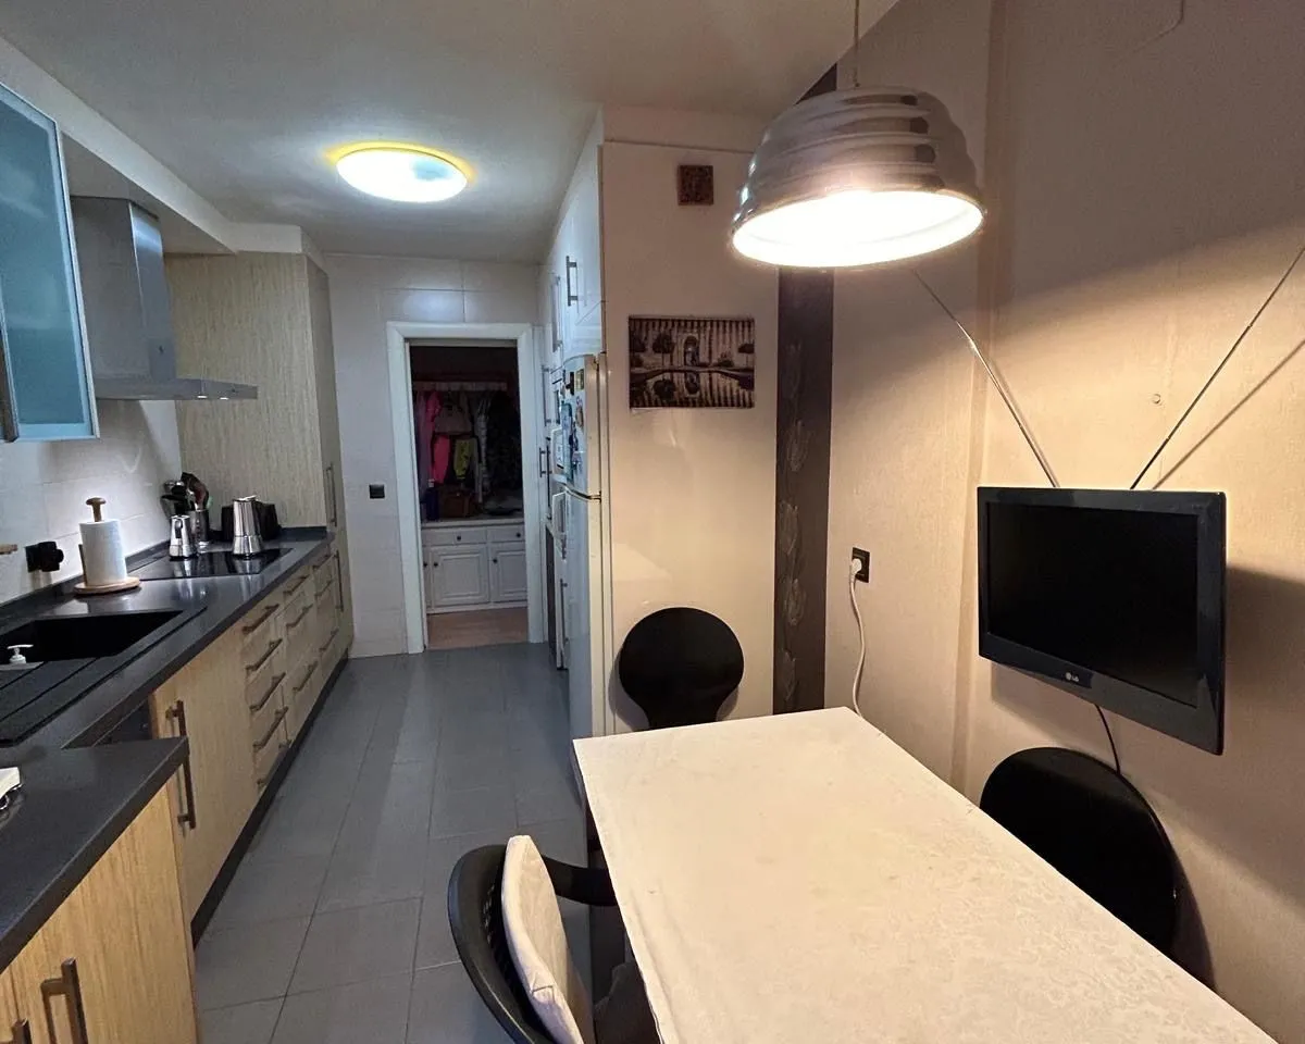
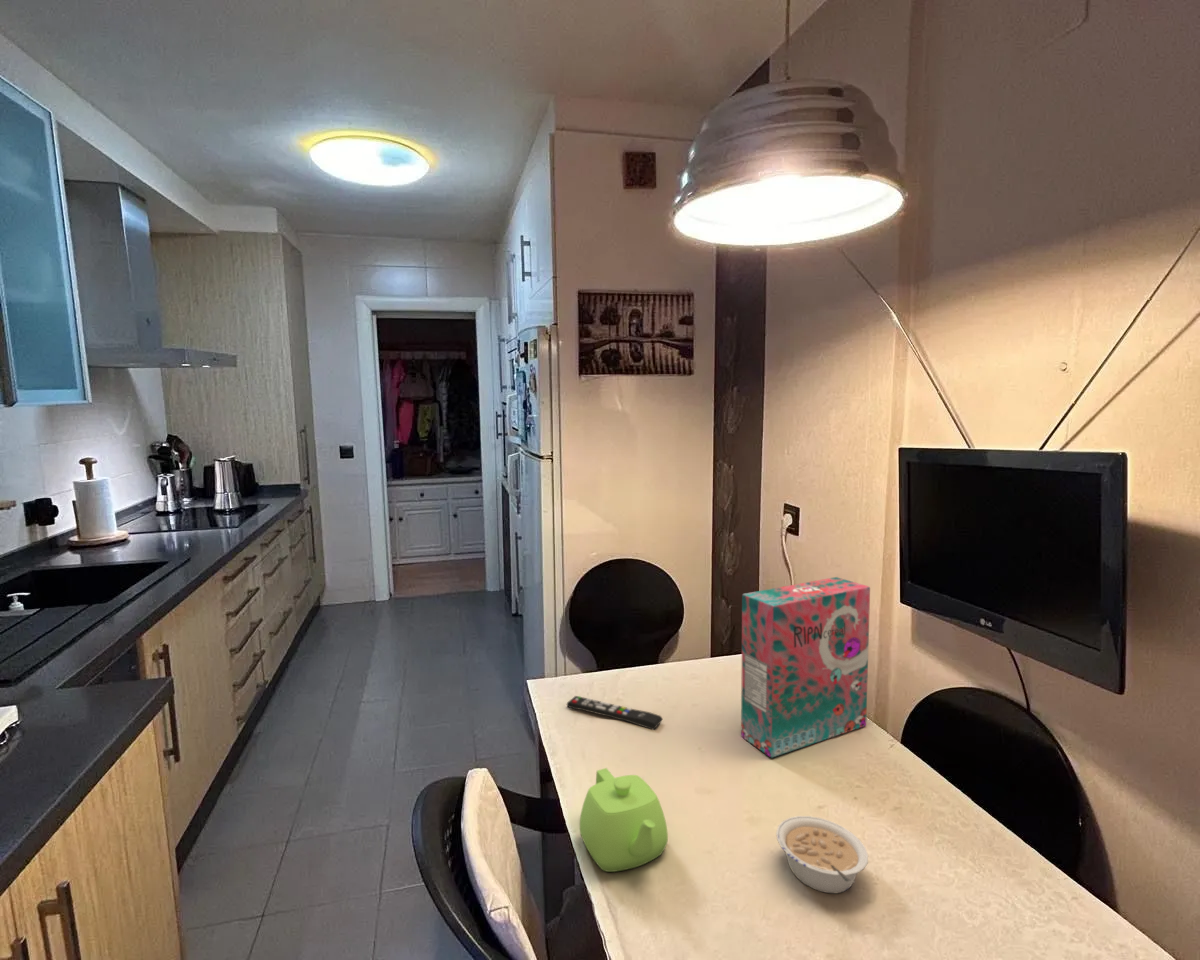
+ cereal box [740,576,871,758]
+ remote control [566,695,664,731]
+ legume [775,815,869,894]
+ teapot [579,767,669,873]
